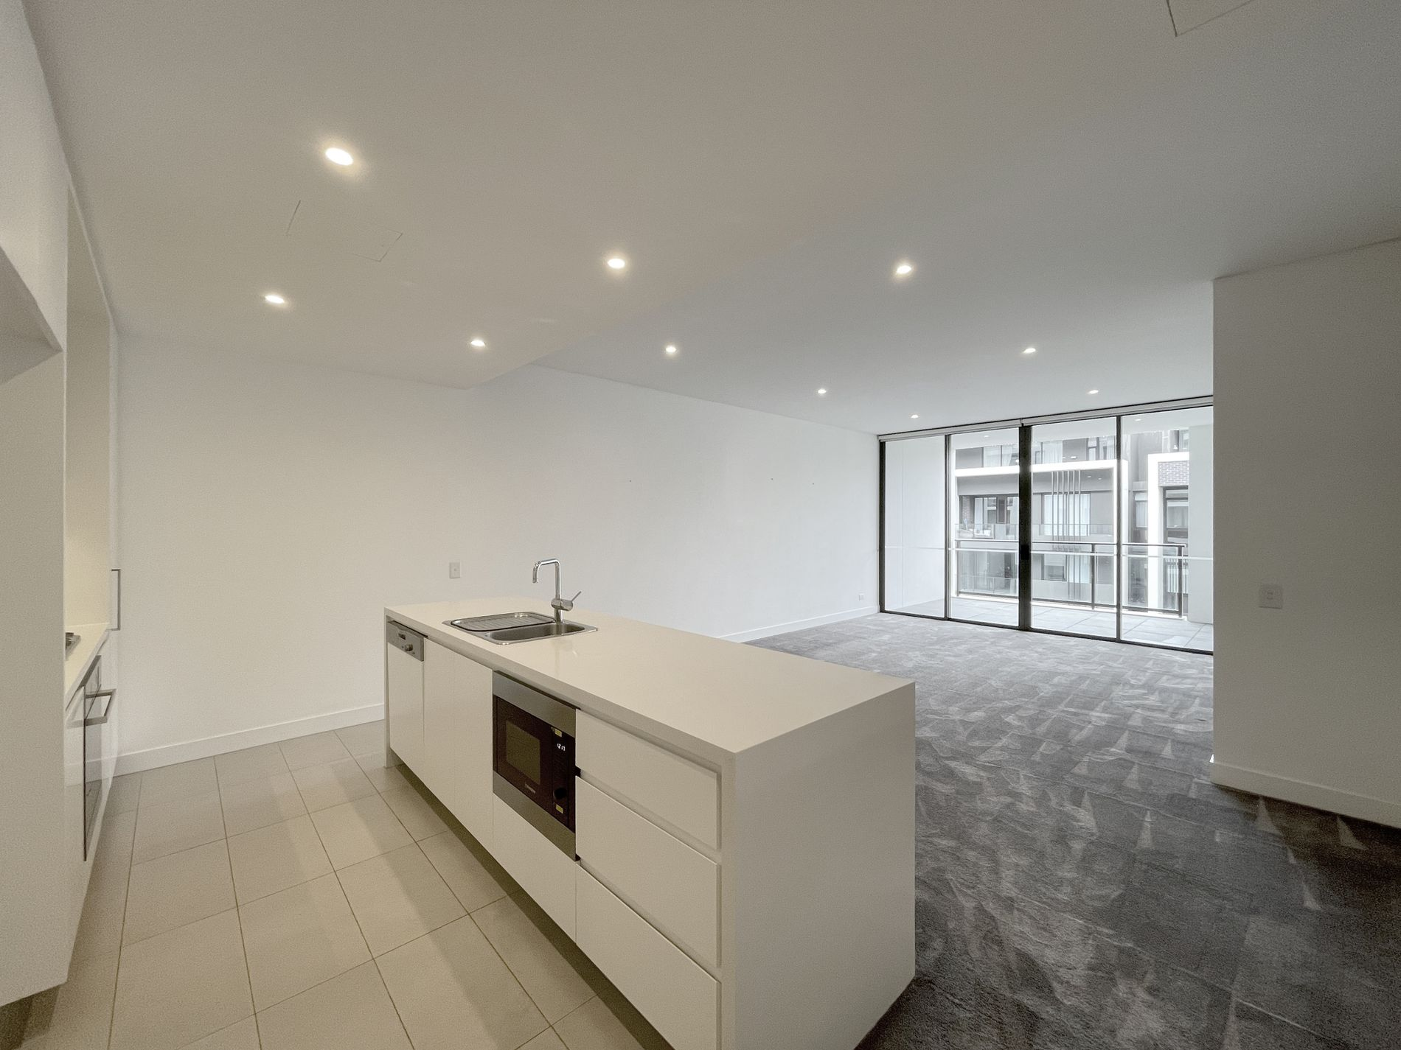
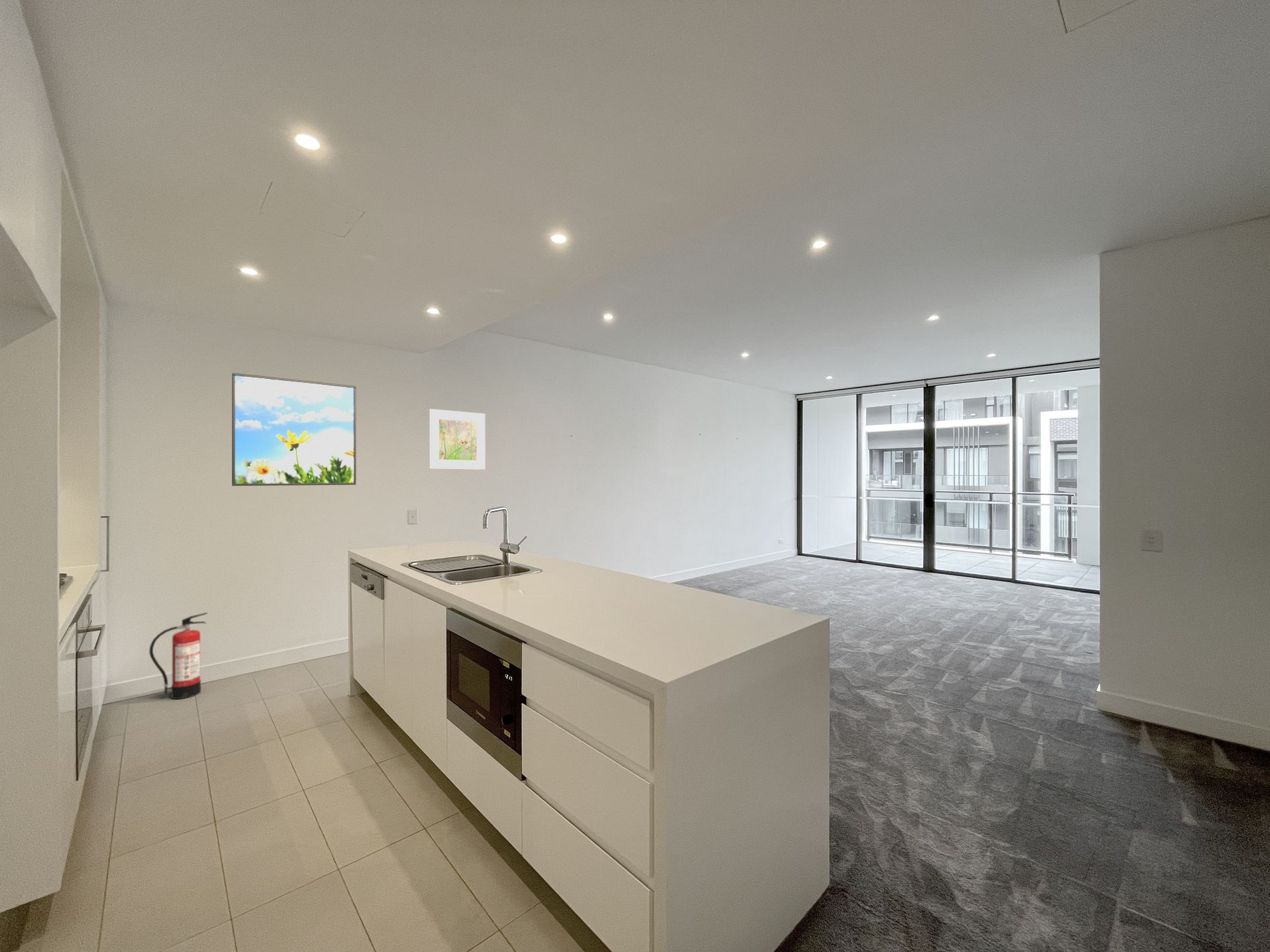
+ fire extinguisher [148,612,208,700]
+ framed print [428,408,486,470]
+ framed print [231,372,357,486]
